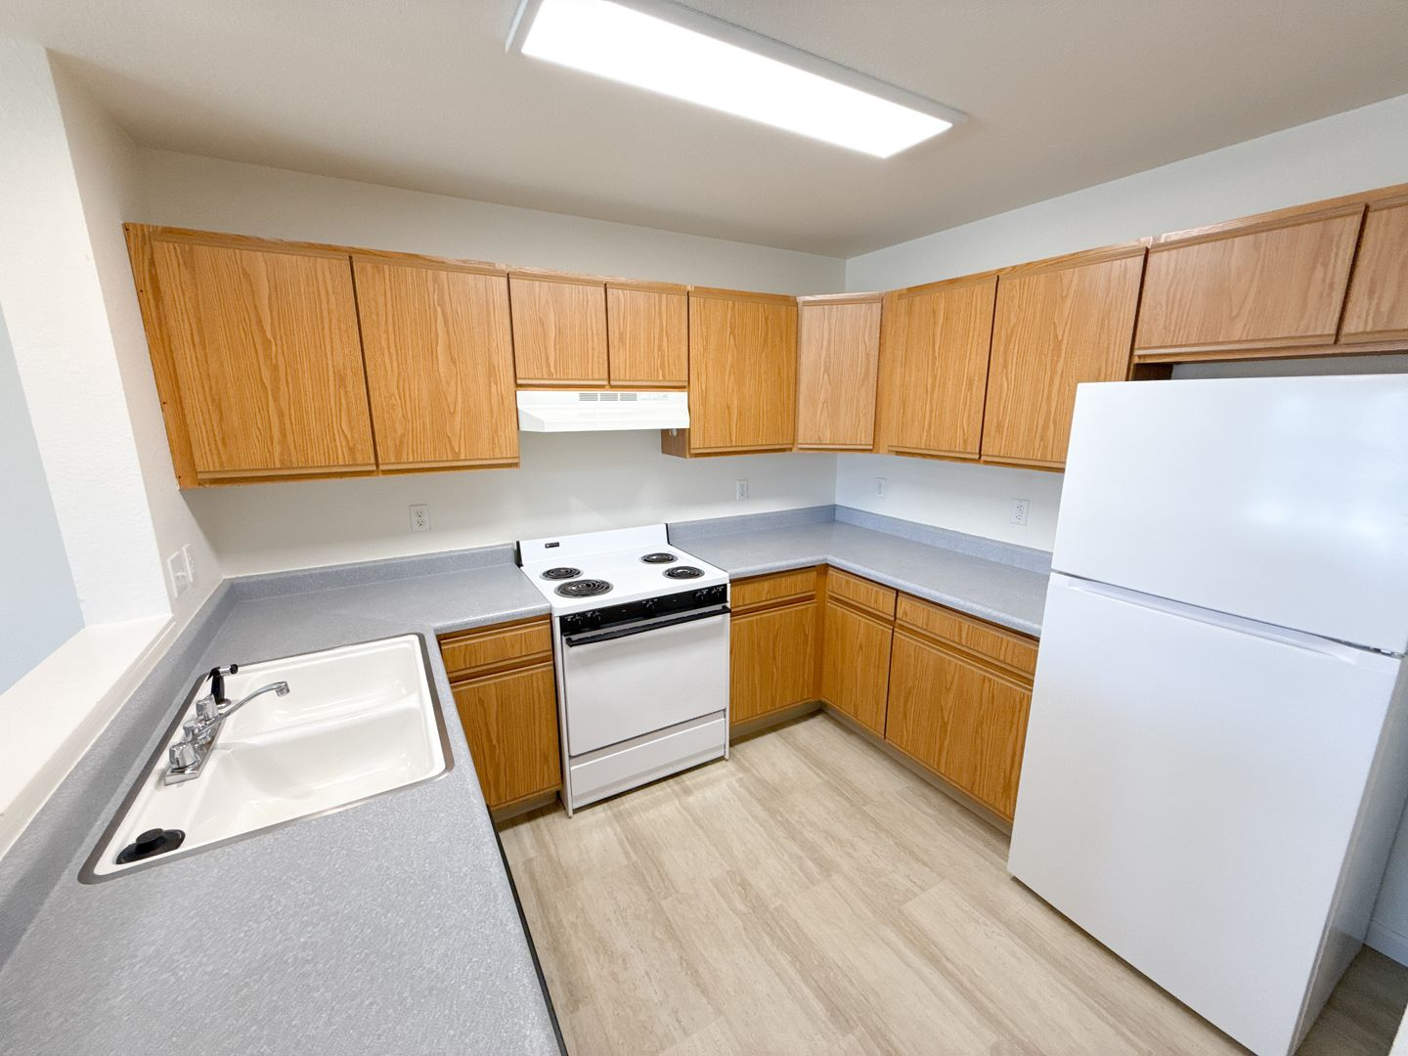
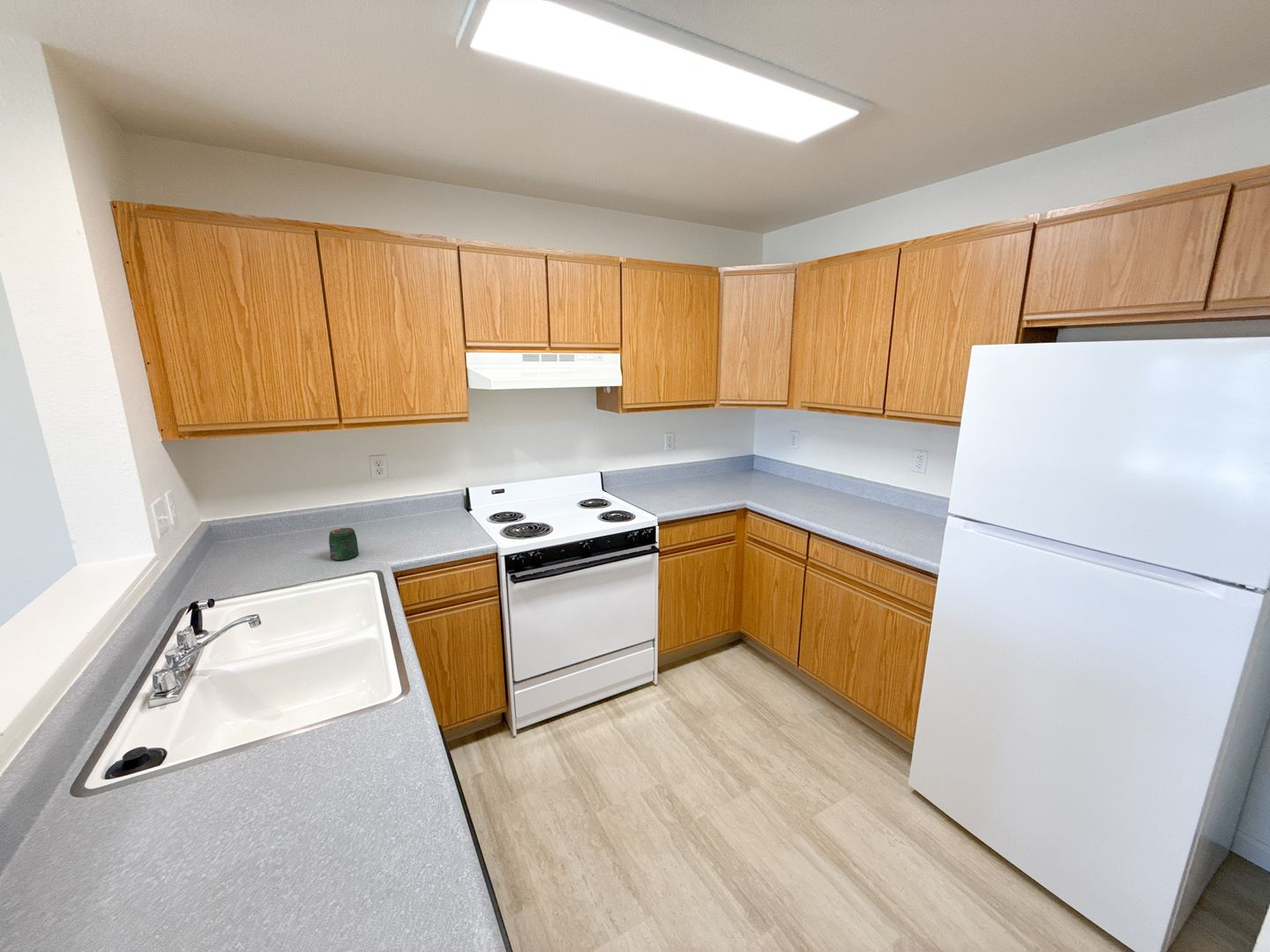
+ jar [328,527,360,562]
